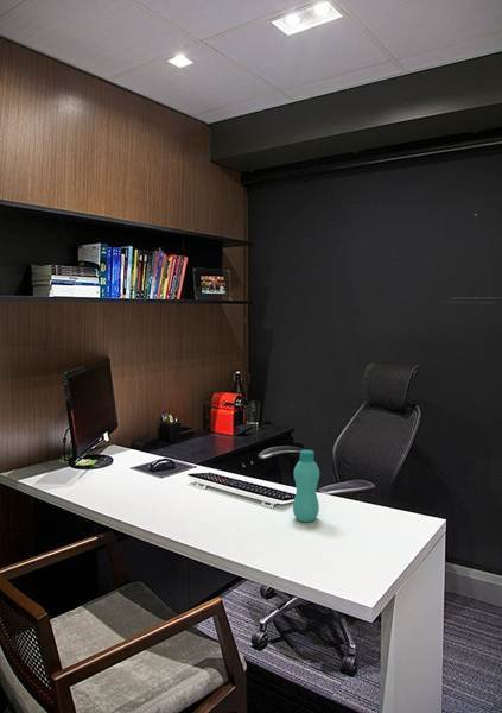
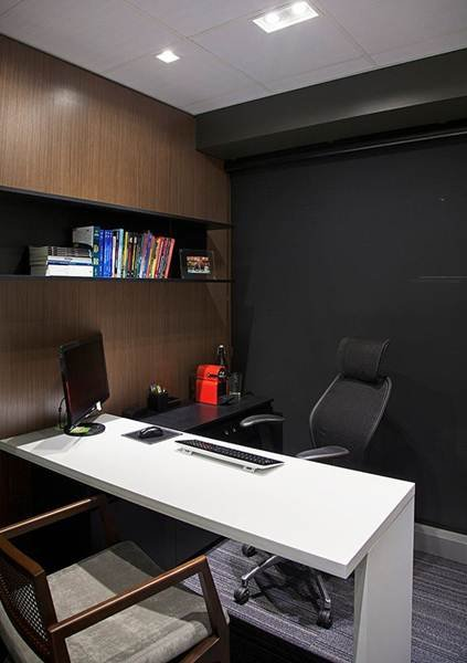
- bottle [292,449,320,523]
